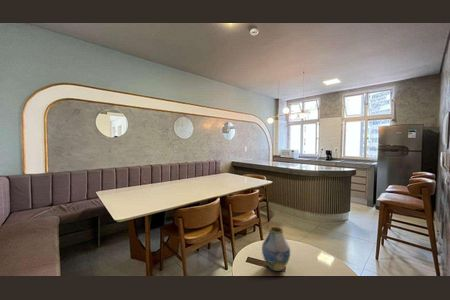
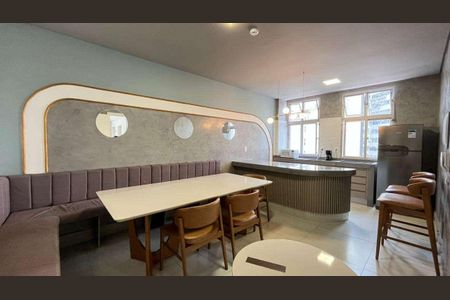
- vase [261,226,291,272]
